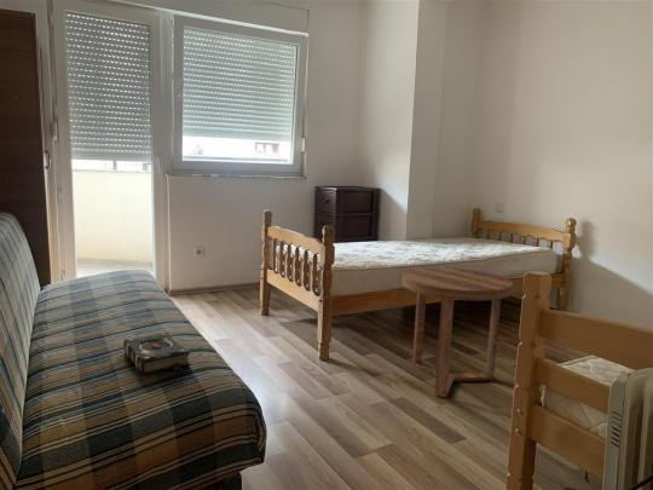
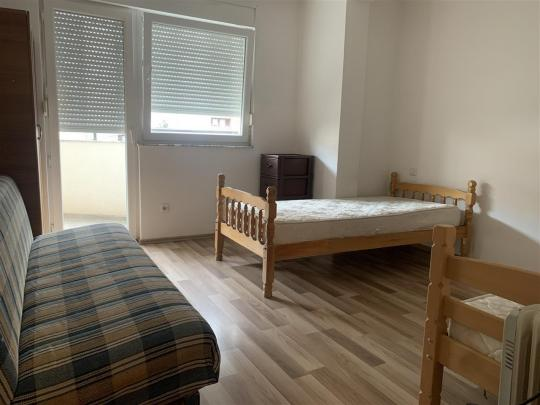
- side table [401,266,514,399]
- book [122,330,191,376]
